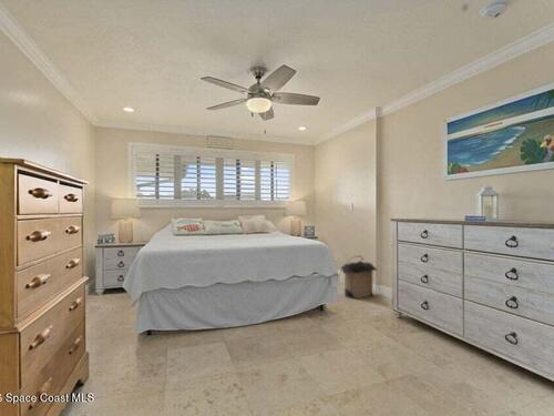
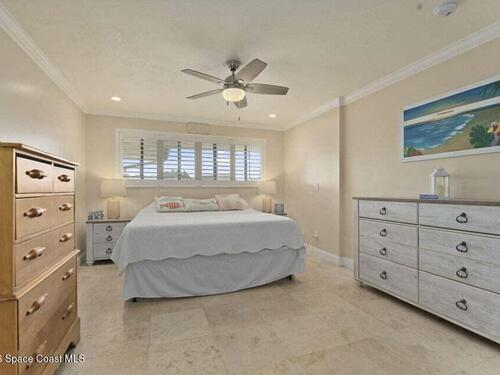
- laundry hamper [340,254,379,300]
